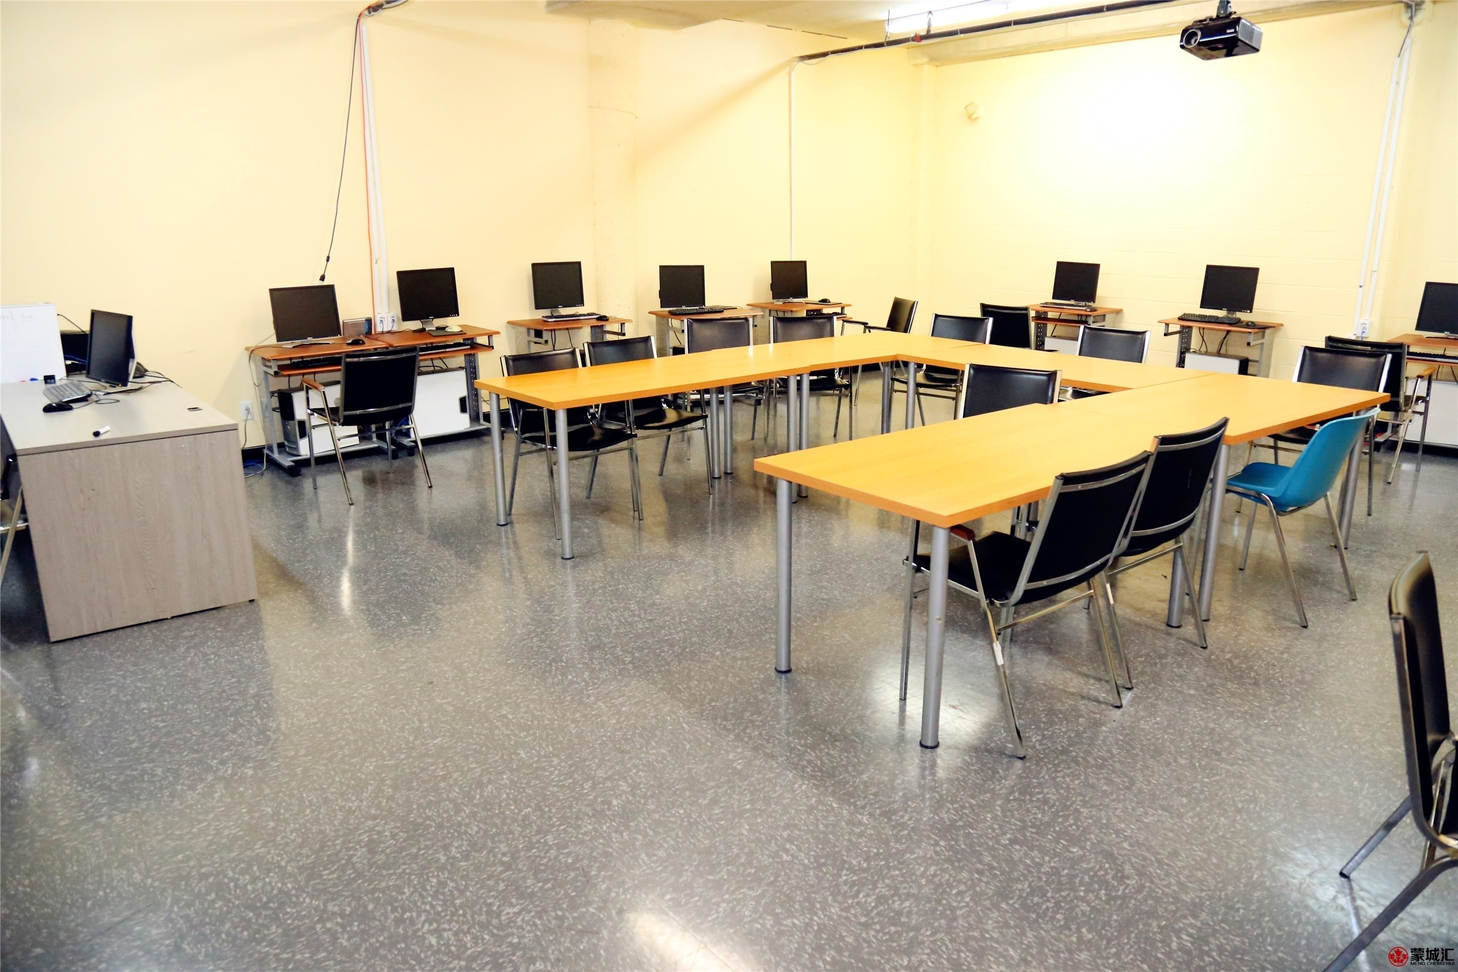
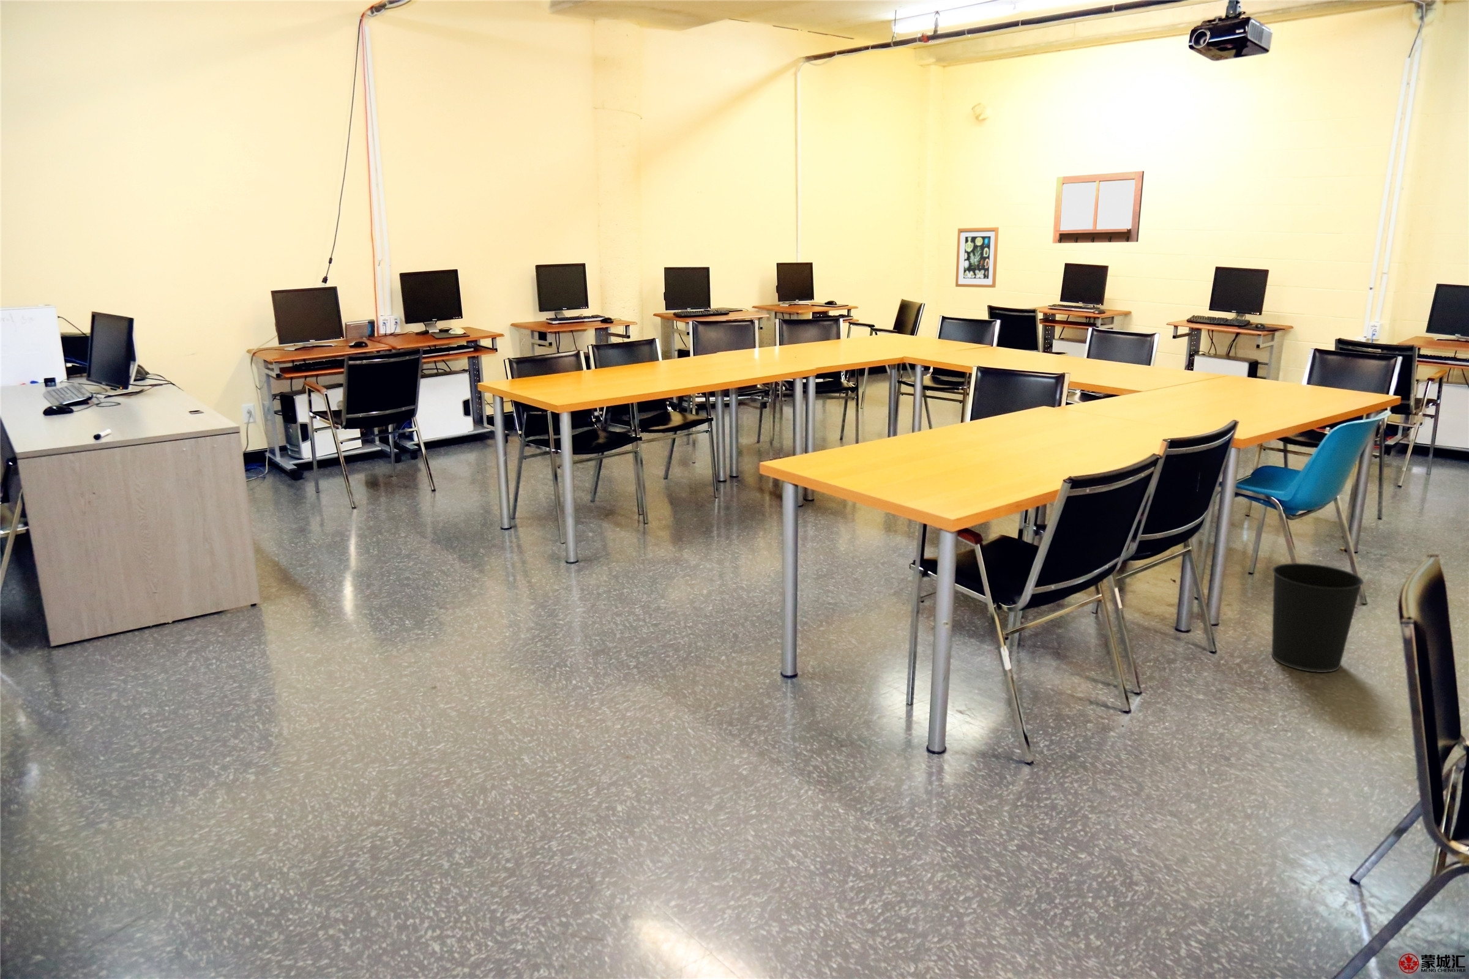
+ wastebasket [1271,563,1364,673]
+ wall art [955,226,999,288]
+ writing board [1053,170,1144,244]
